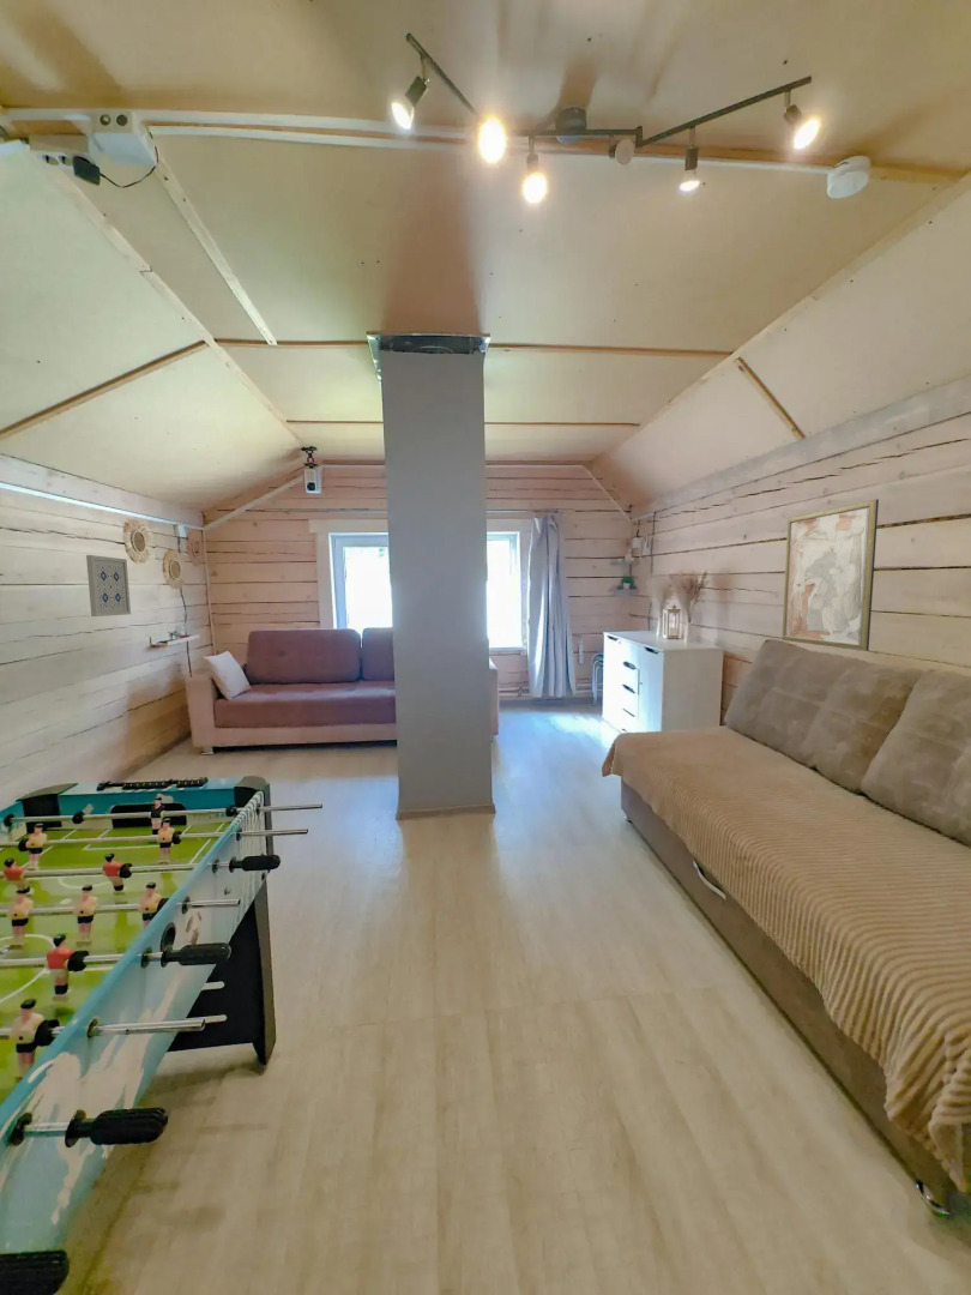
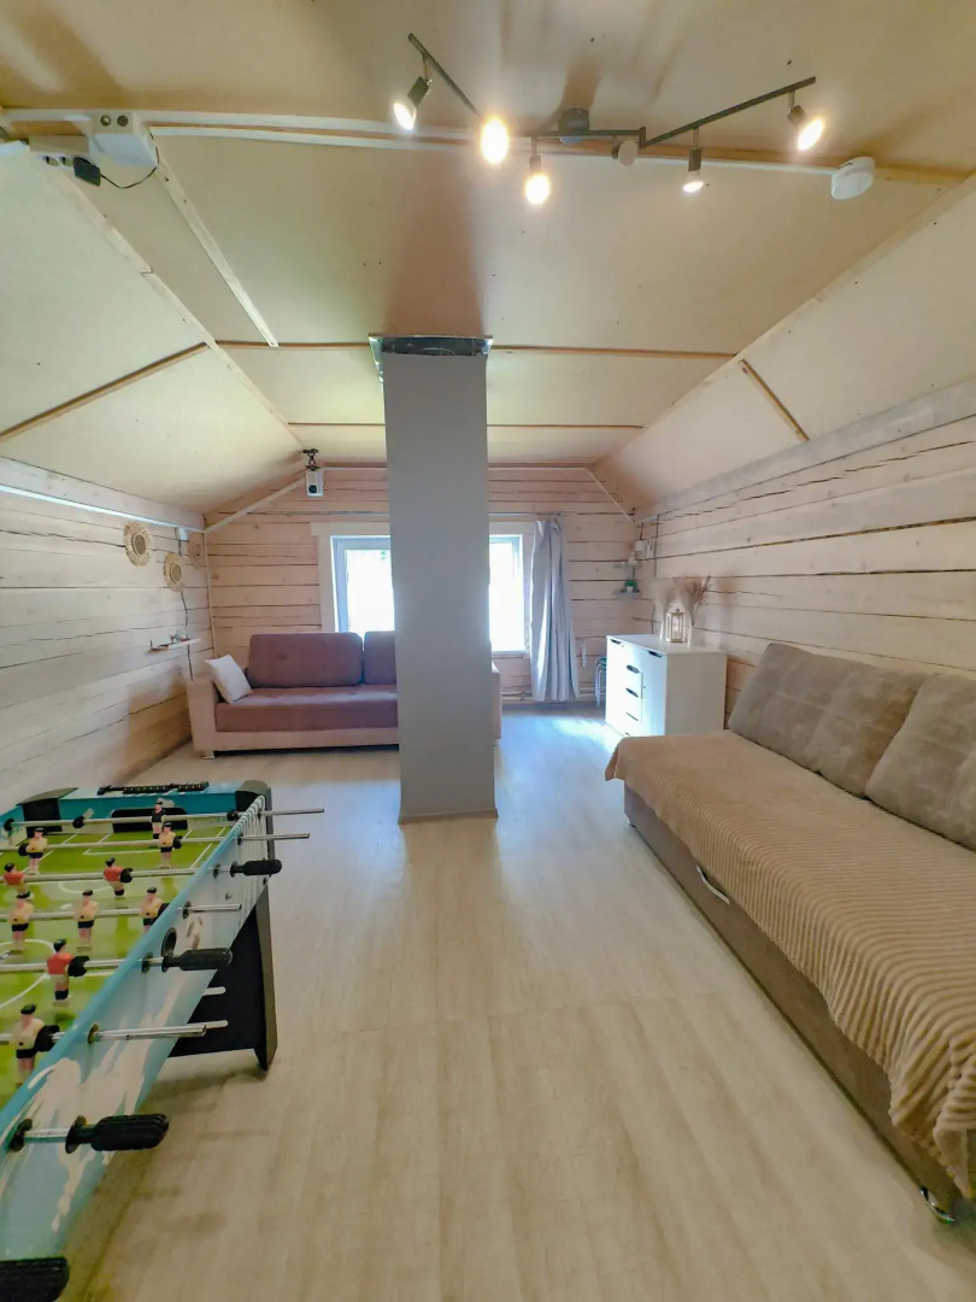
- wall art [780,498,880,652]
- wall art [85,554,132,618]
